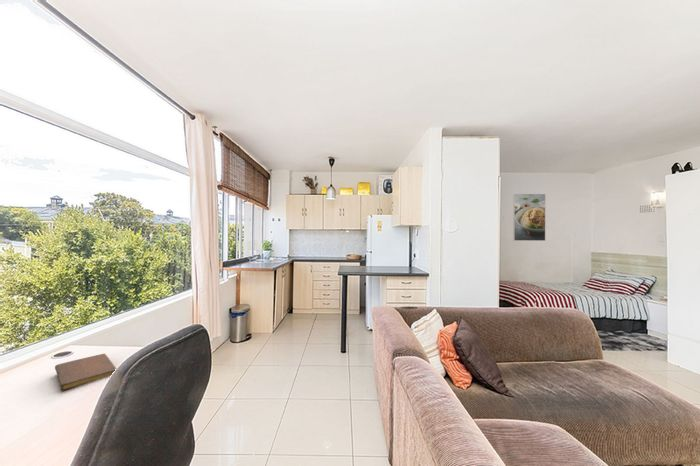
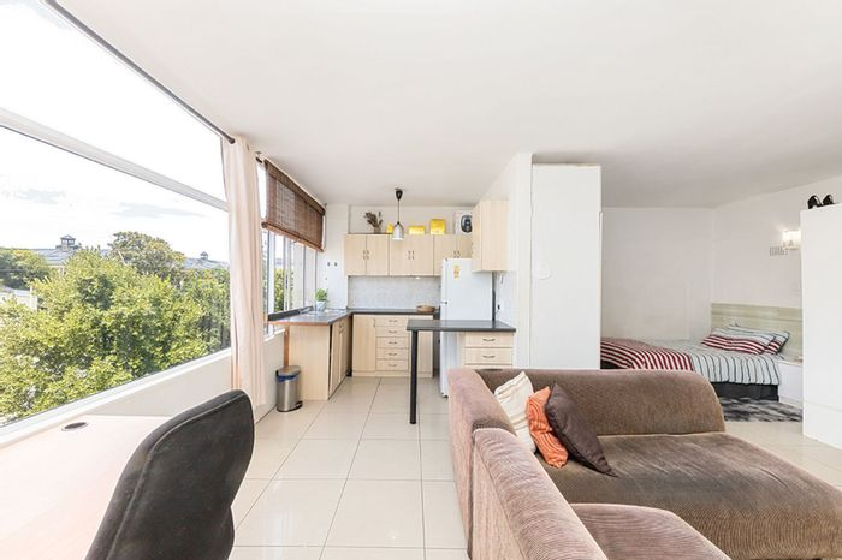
- notebook [54,353,117,392]
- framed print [512,193,546,242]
